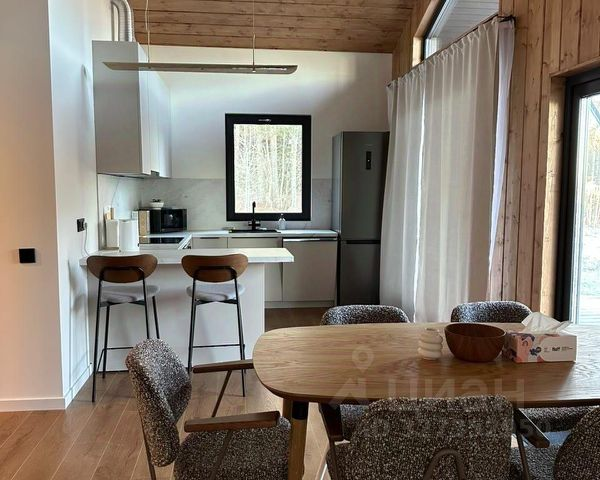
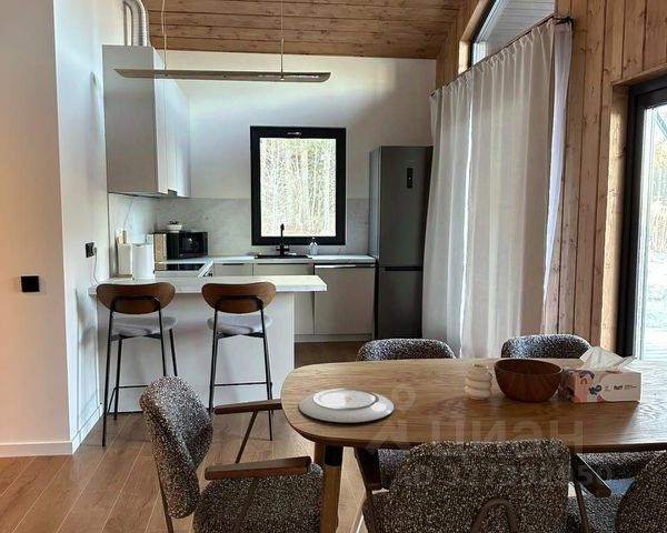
+ plate [298,388,395,423]
